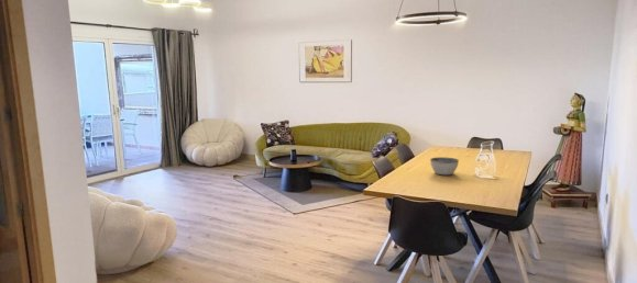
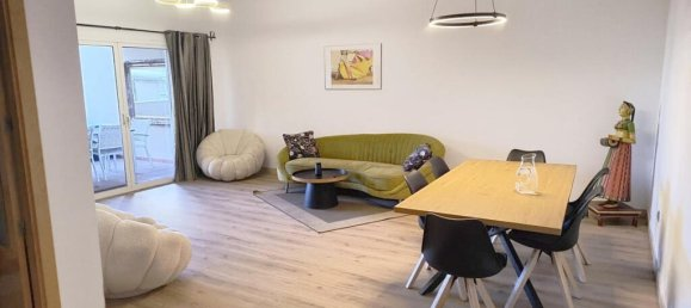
- bowl [429,156,460,176]
